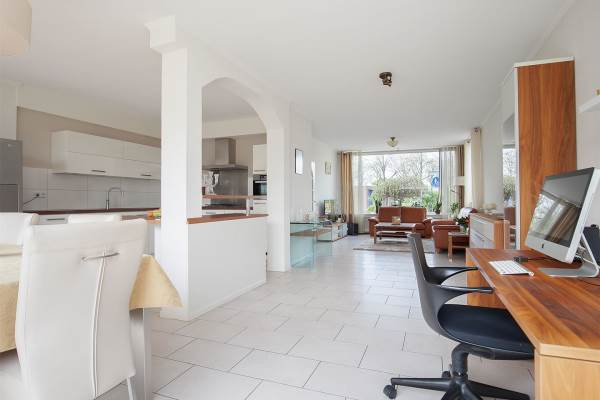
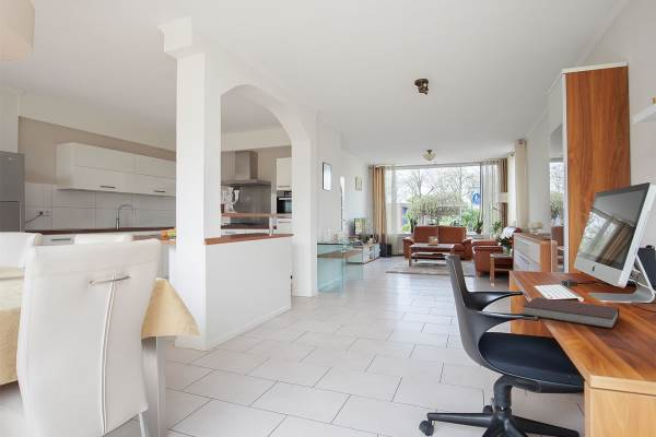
+ notebook [522,296,620,330]
